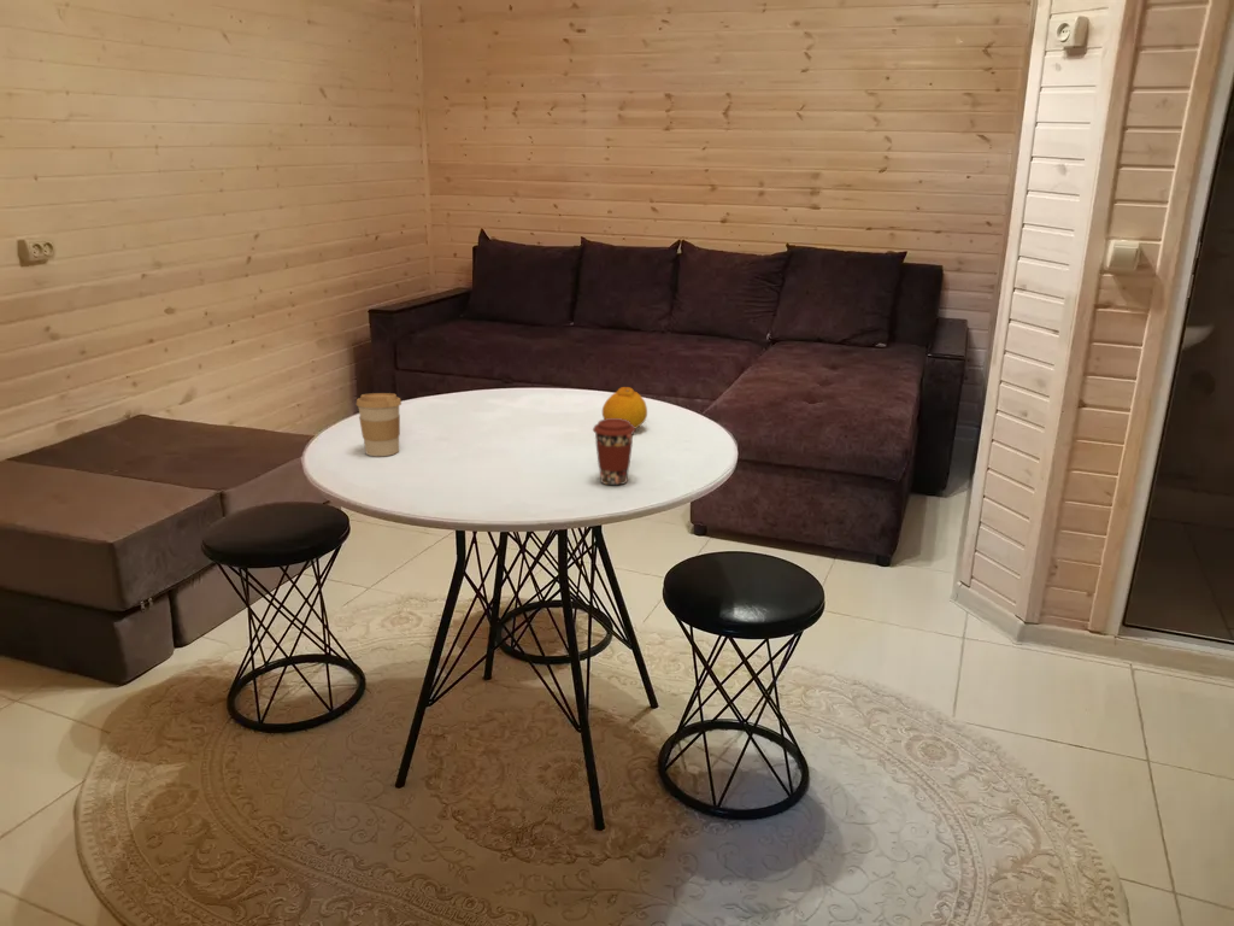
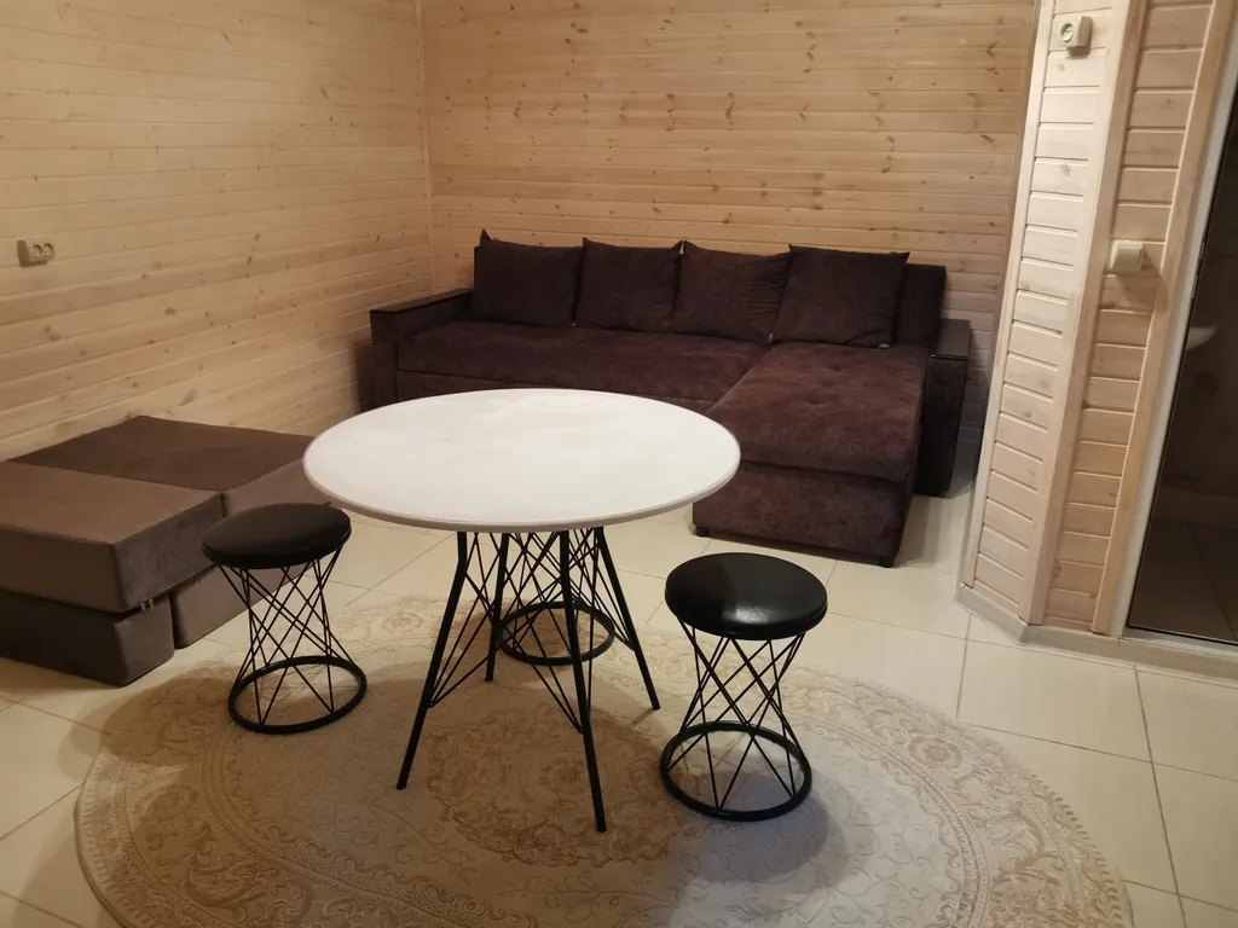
- coffee cup [592,418,636,486]
- coffee cup [355,392,402,457]
- fruit [601,386,648,429]
